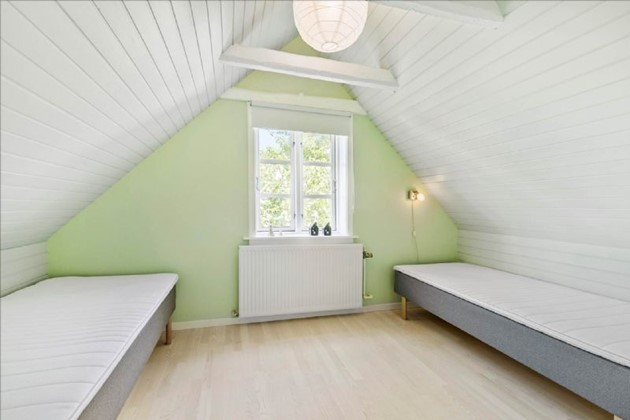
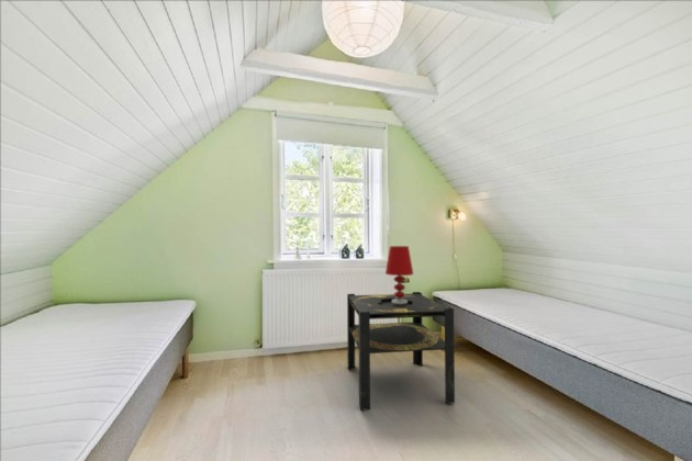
+ table lamp [384,245,414,304]
+ side table [346,291,456,412]
